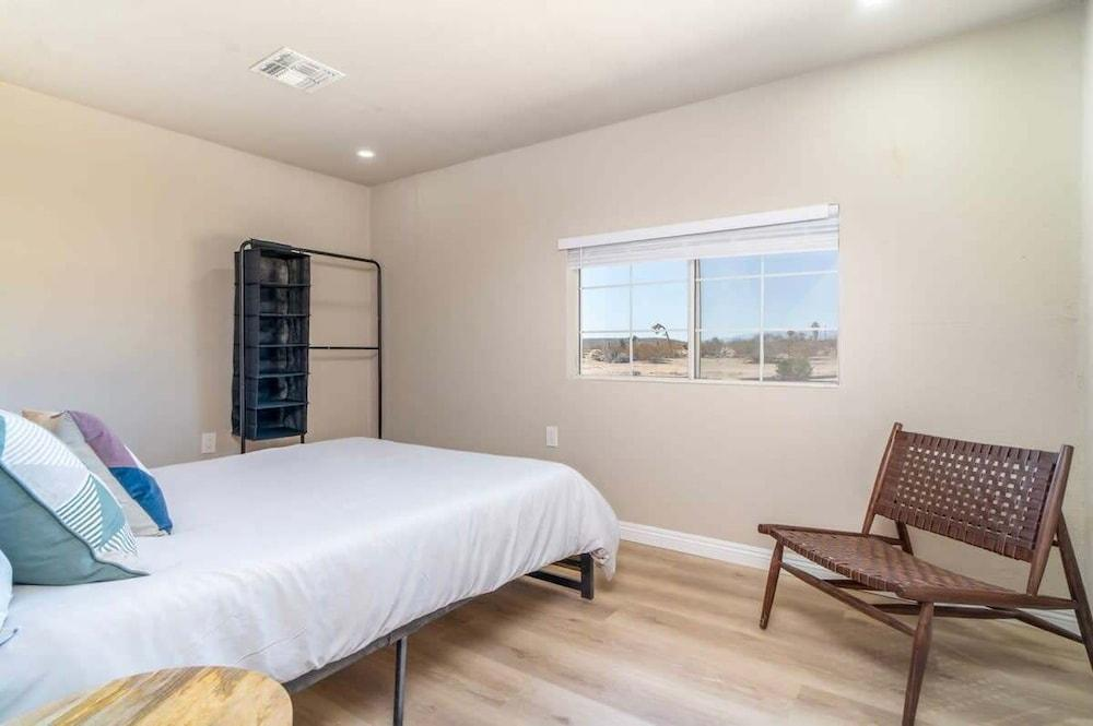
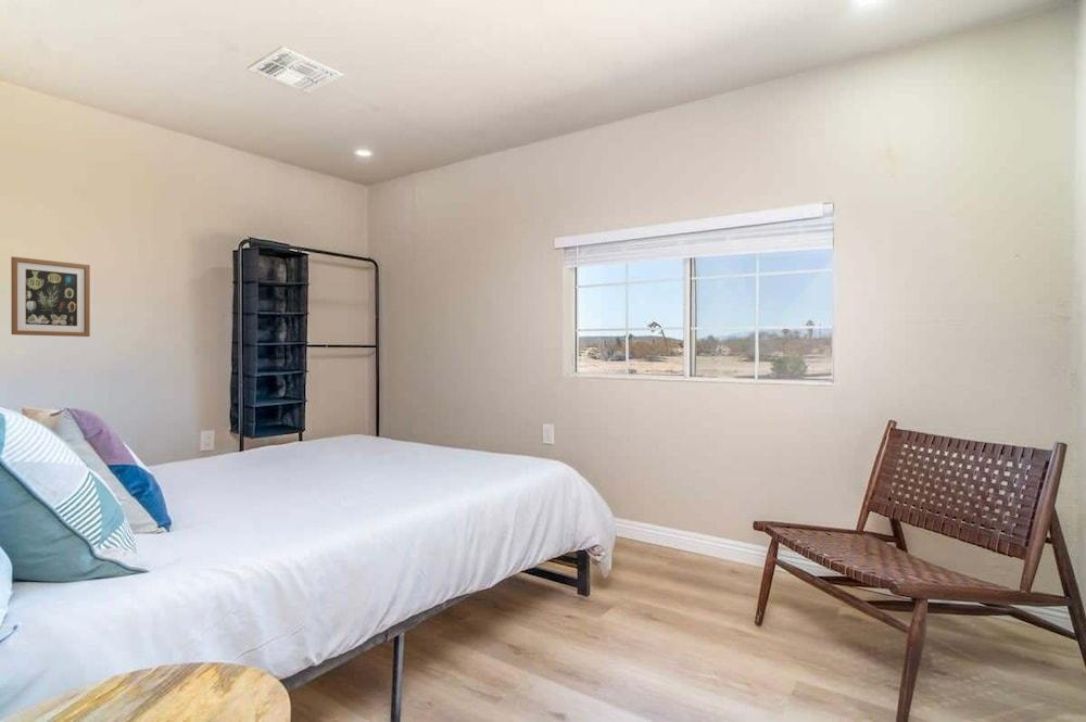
+ wall art [10,256,91,338]
